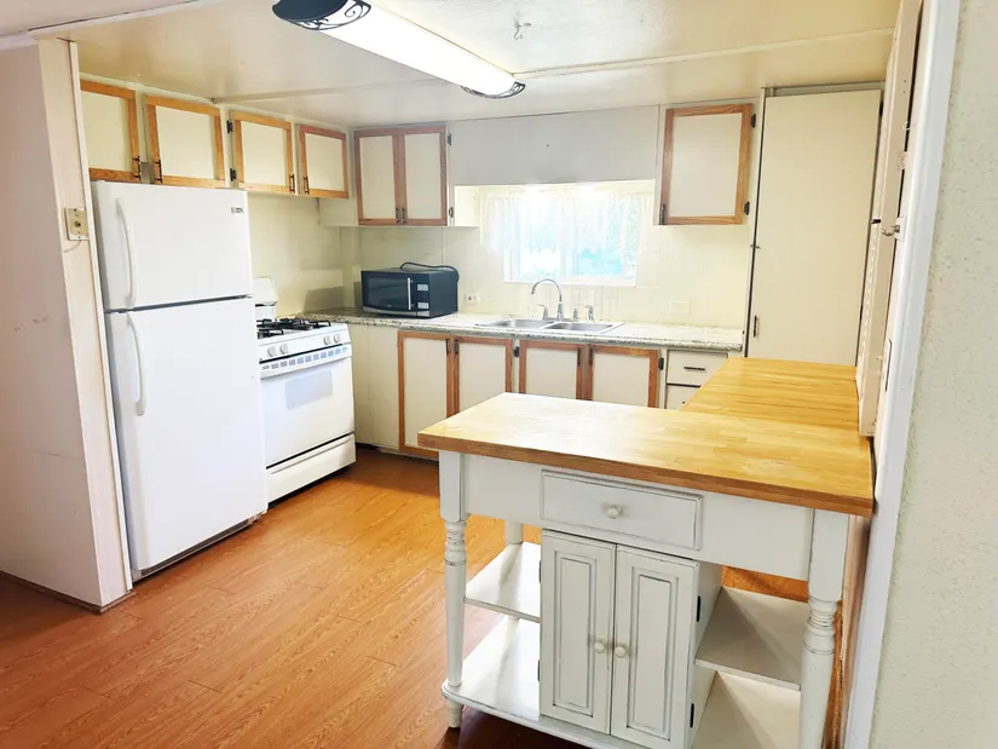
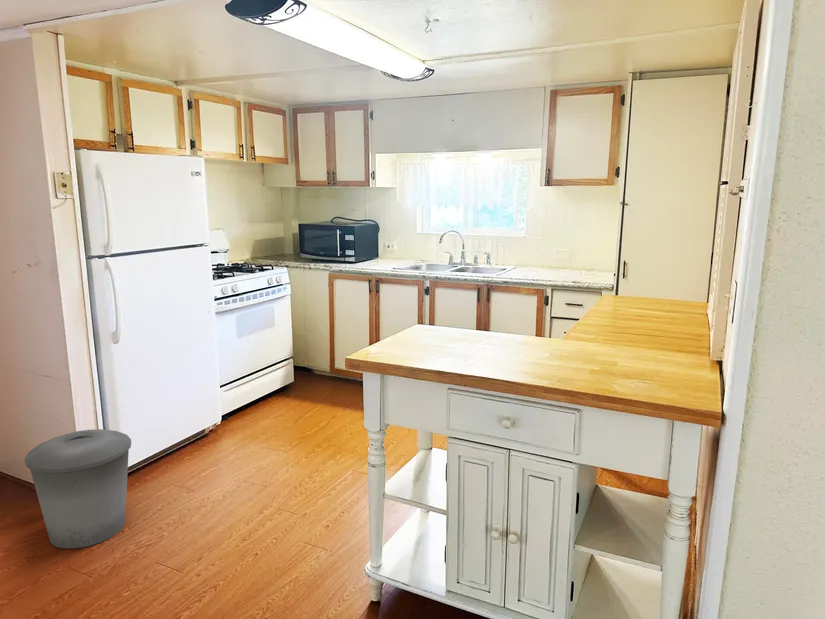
+ trash can [24,428,132,550]
